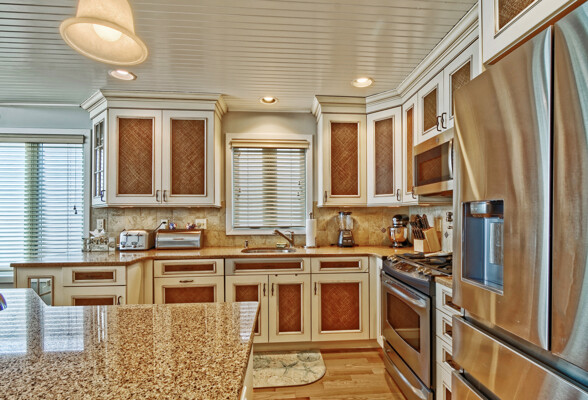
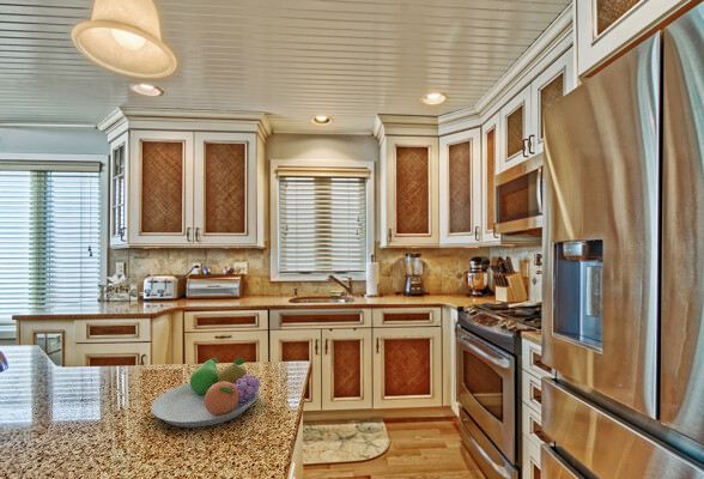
+ fruit bowl [150,357,262,429]
